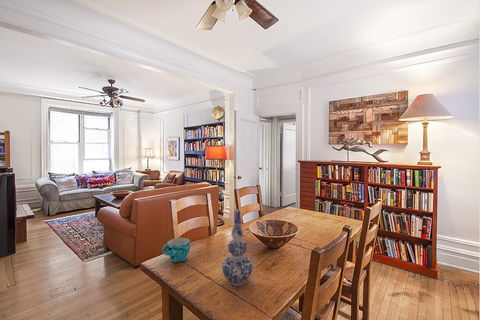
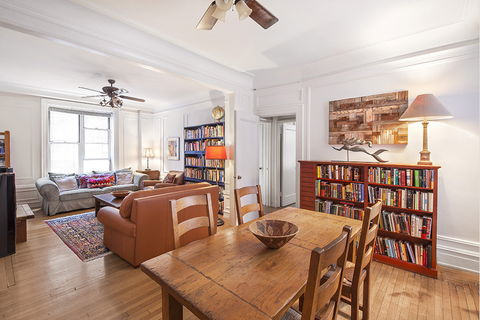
- vase [221,208,254,287]
- cup [161,237,191,263]
